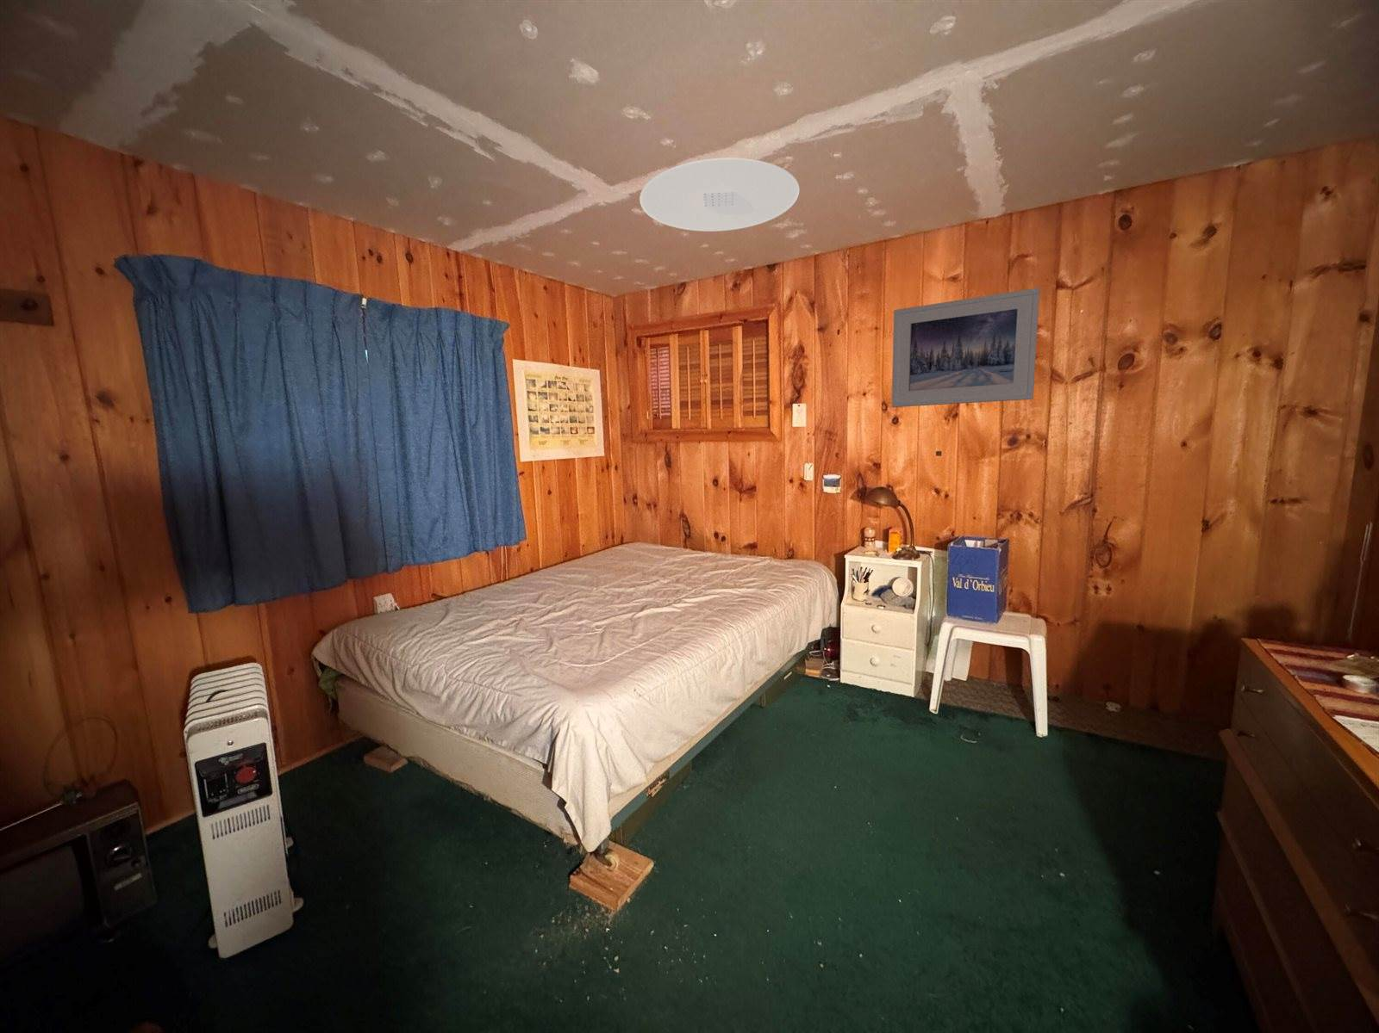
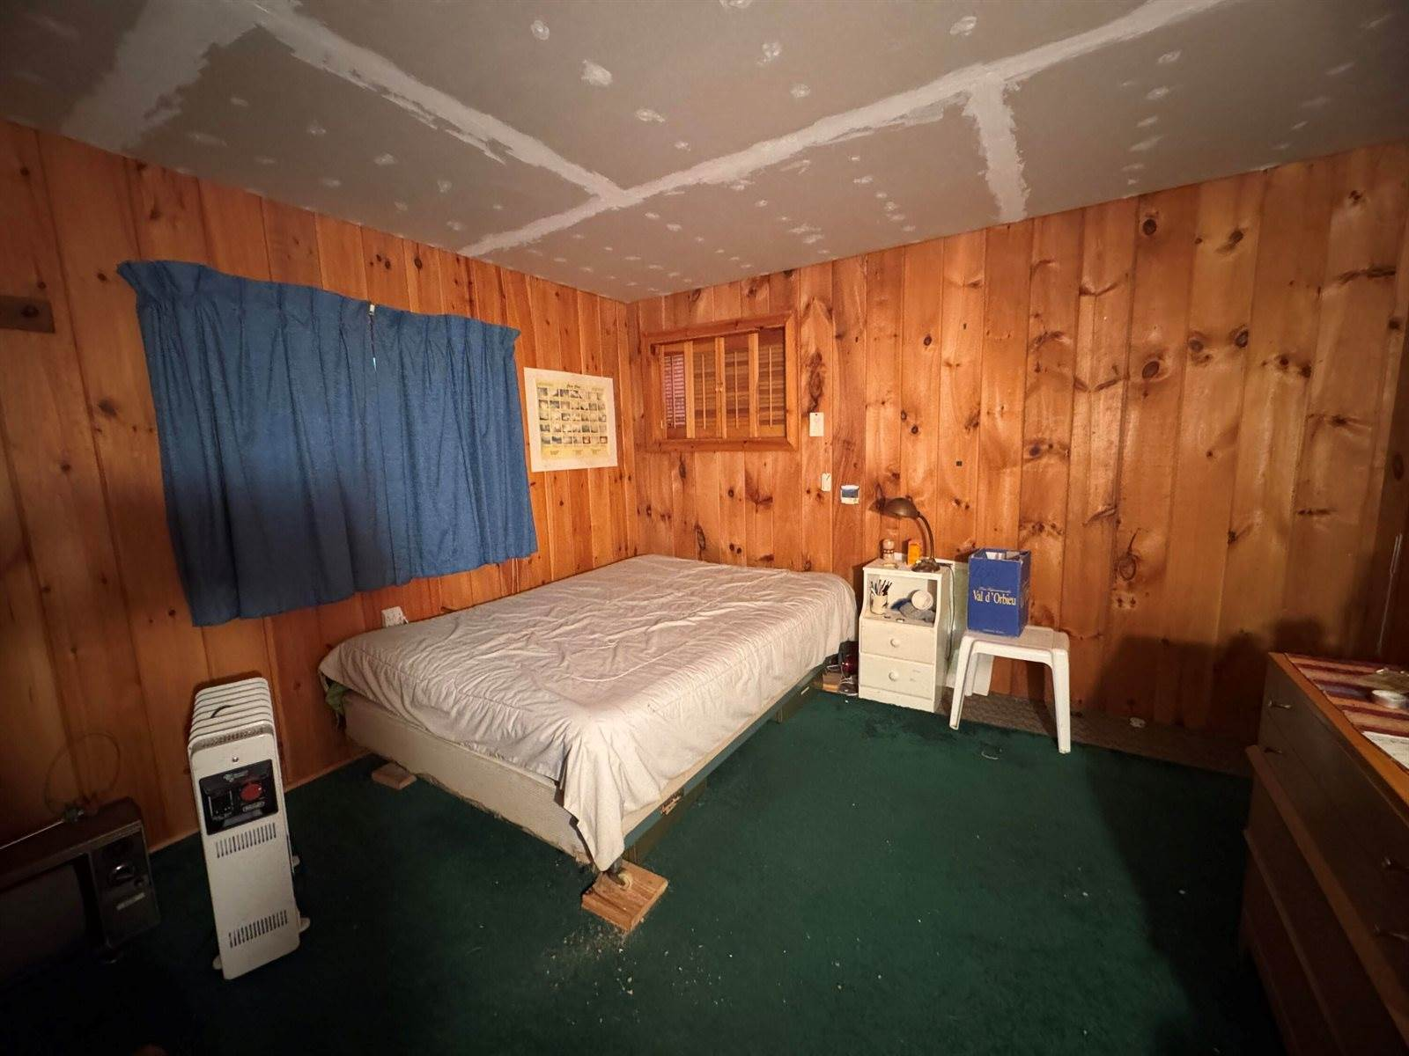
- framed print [891,286,1040,408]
- ceiling light [638,156,800,232]
